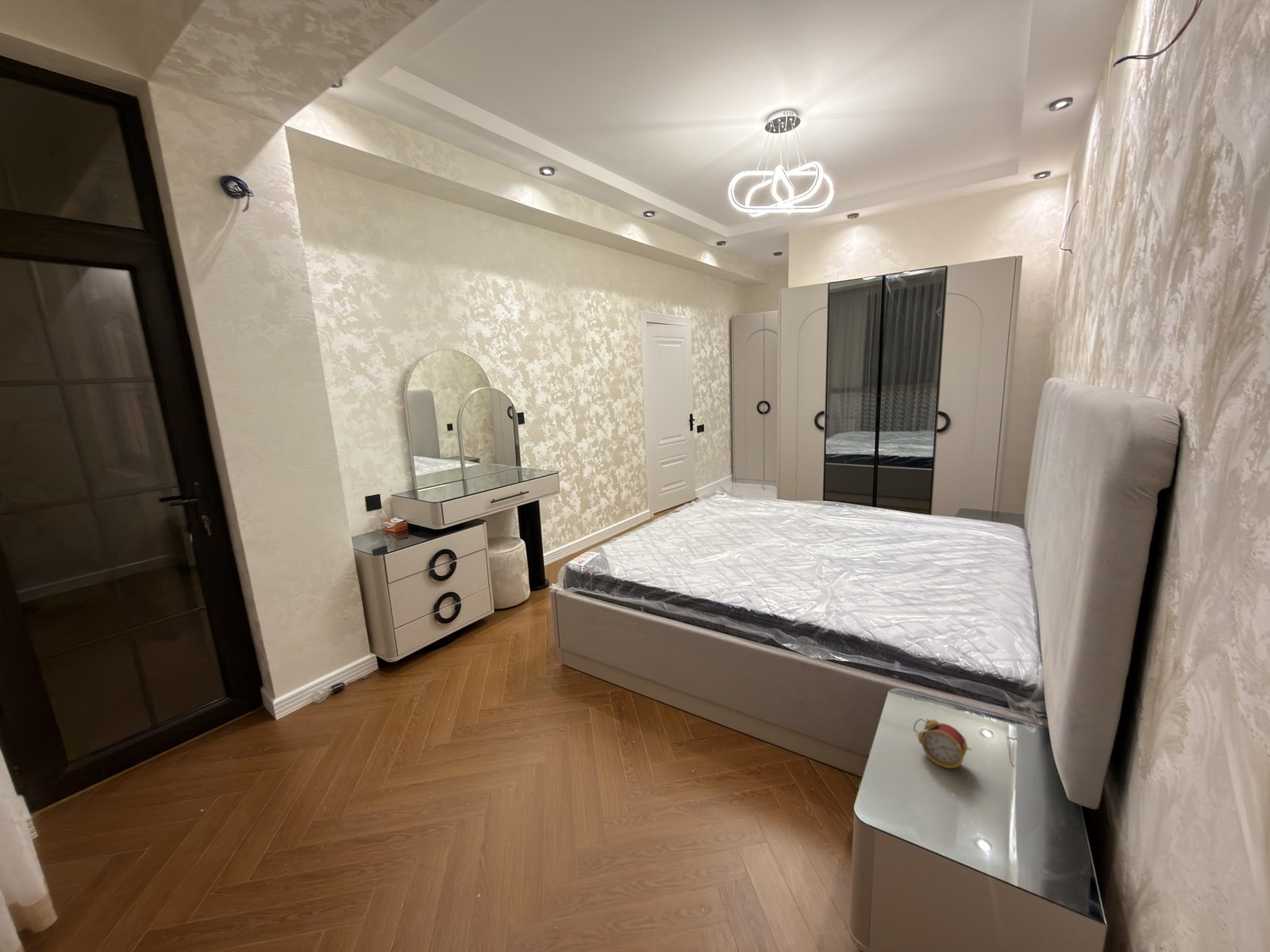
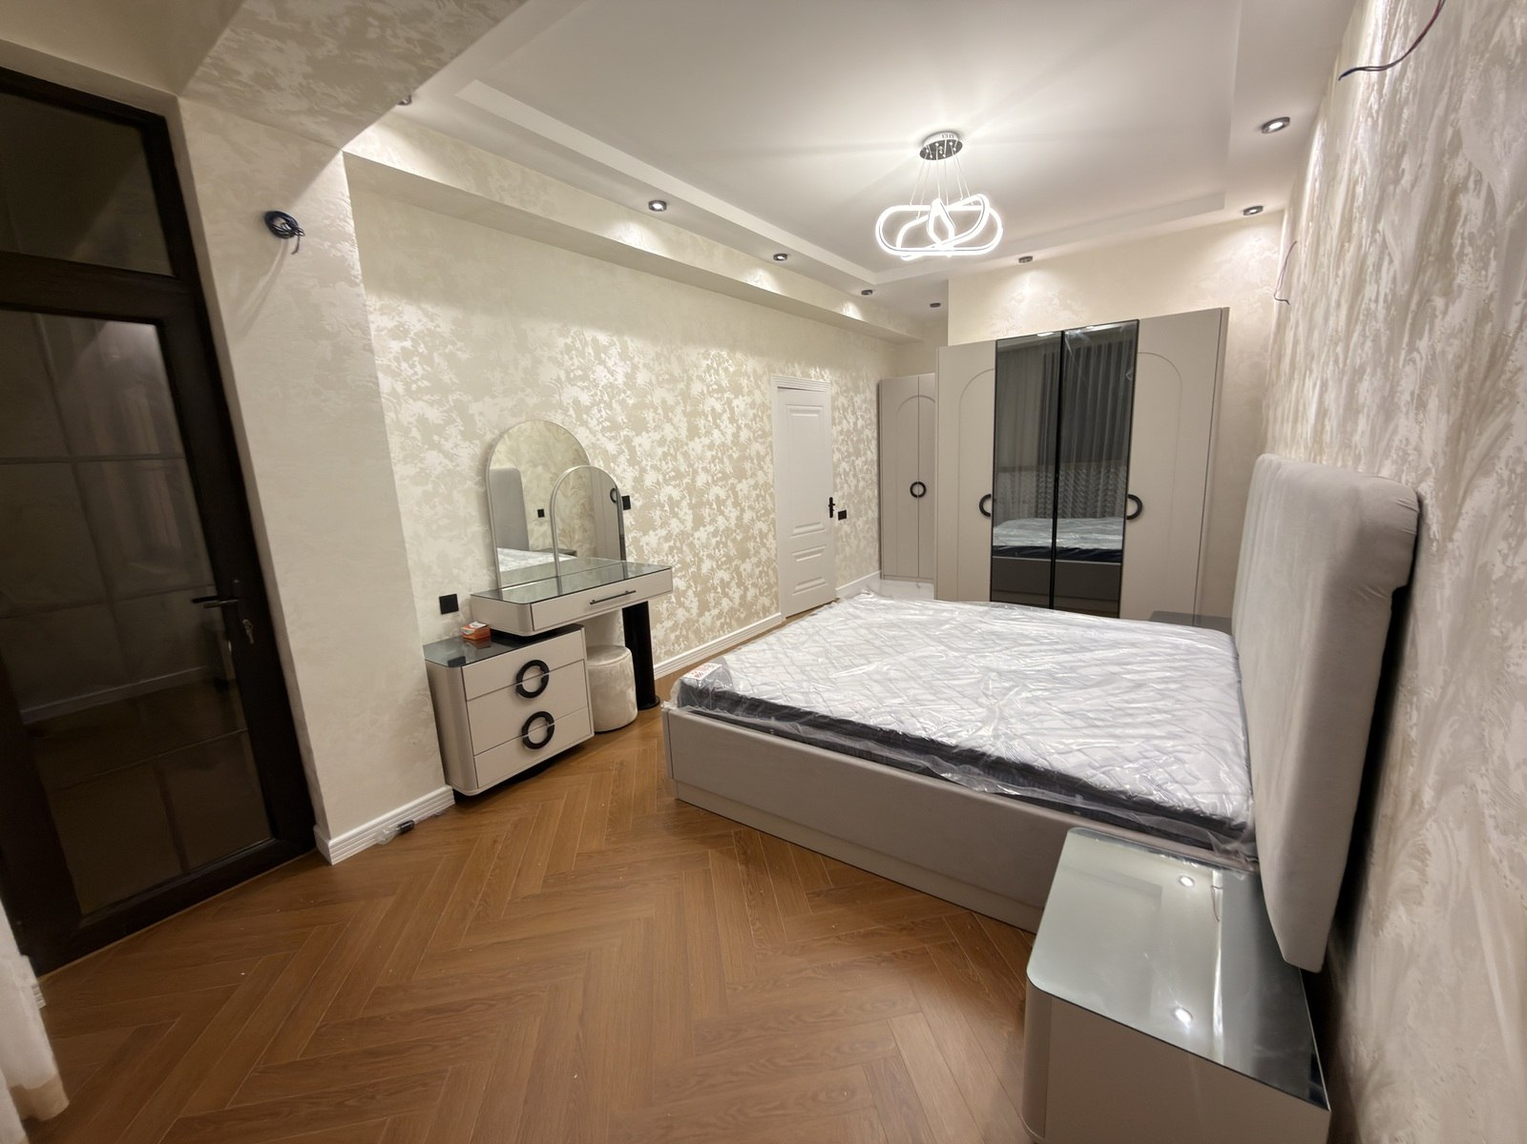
- alarm clock [913,718,972,769]
